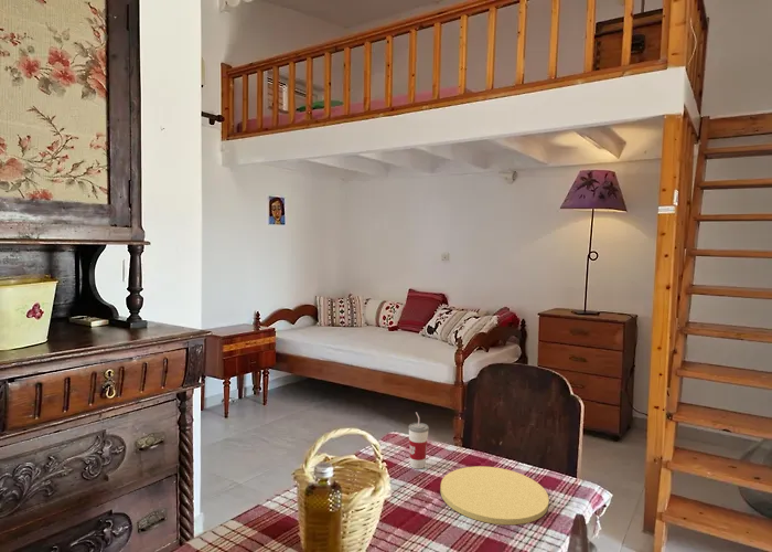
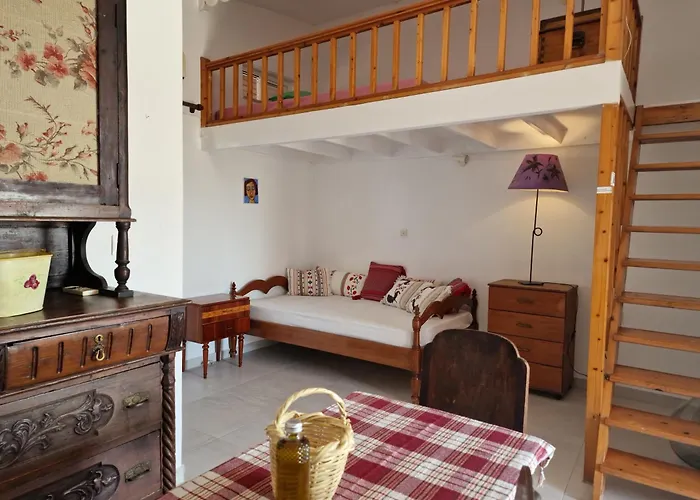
- plate [439,465,550,526]
- cup [407,412,430,470]
